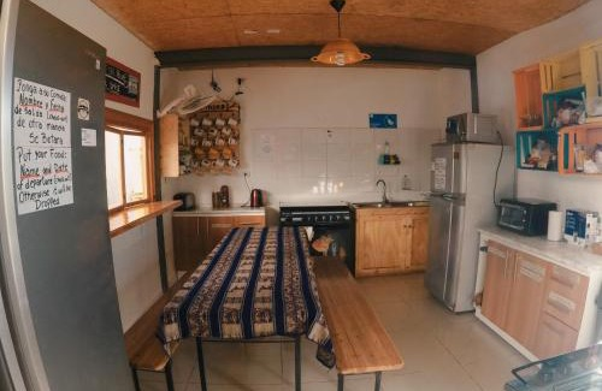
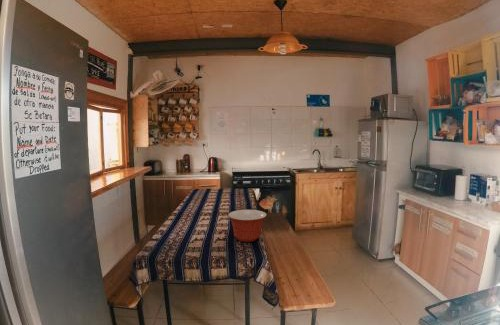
+ mixing bowl [227,209,268,243]
